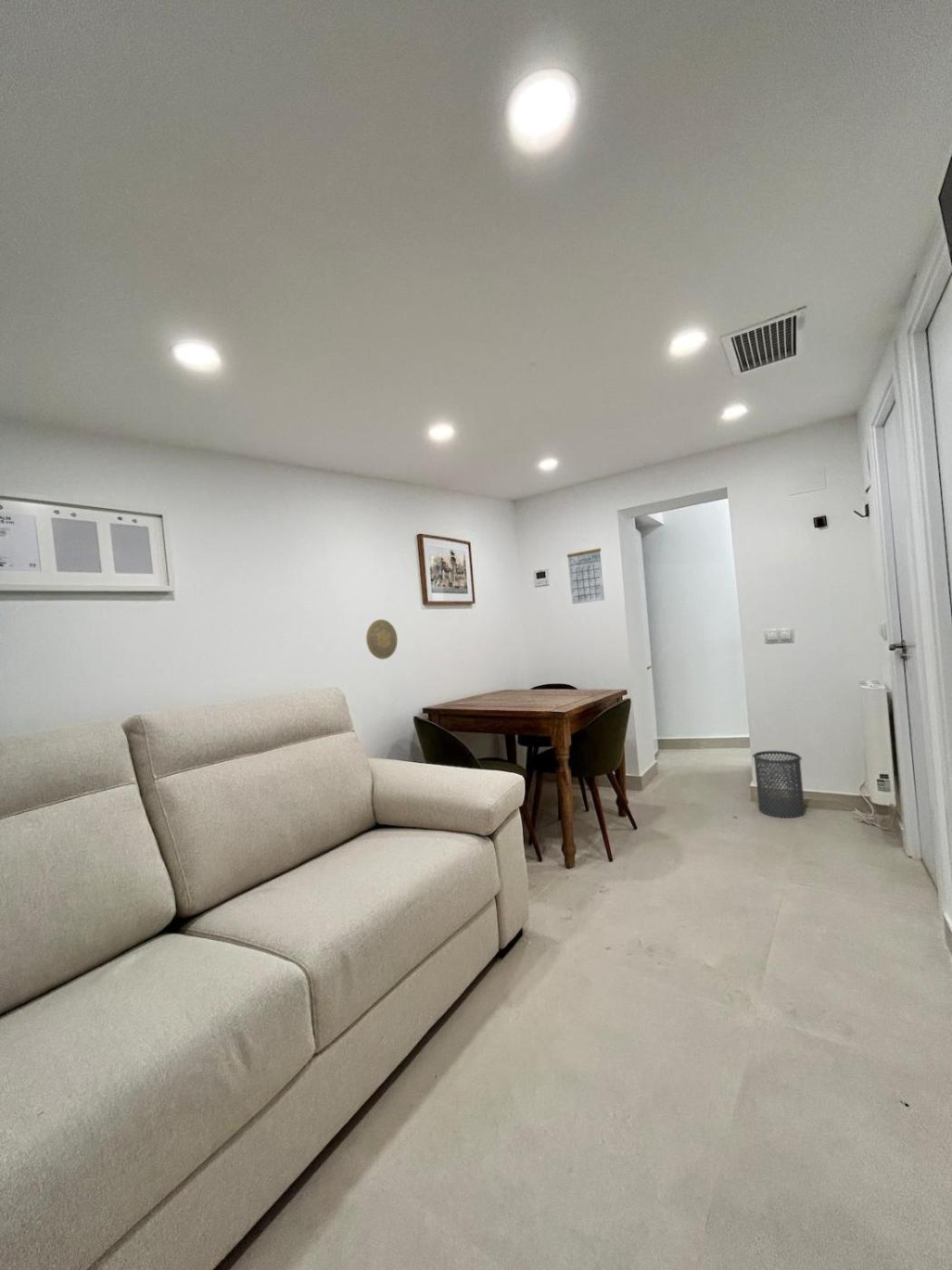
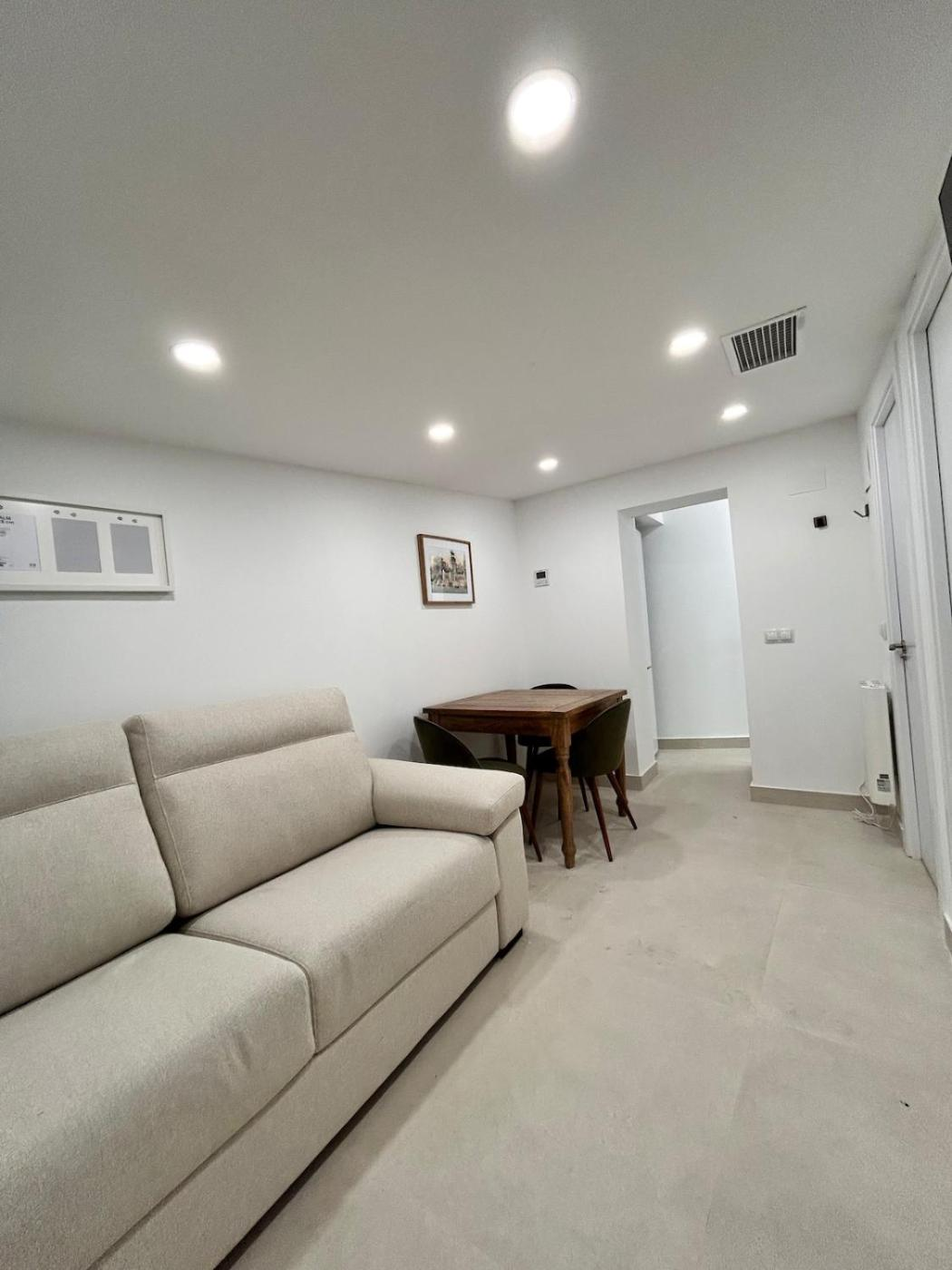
- trash can [752,749,806,819]
- calendar [566,539,606,605]
- decorative plate [365,619,398,660]
